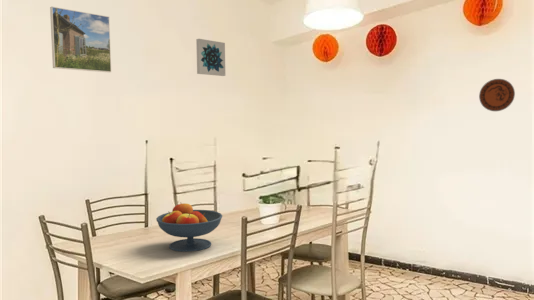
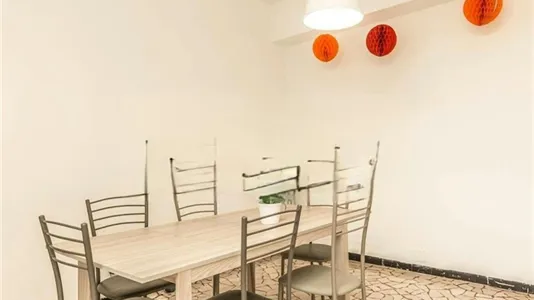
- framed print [49,6,112,73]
- decorative plate [478,78,516,112]
- wall art [195,38,226,77]
- fruit bowl [155,201,223,253]
